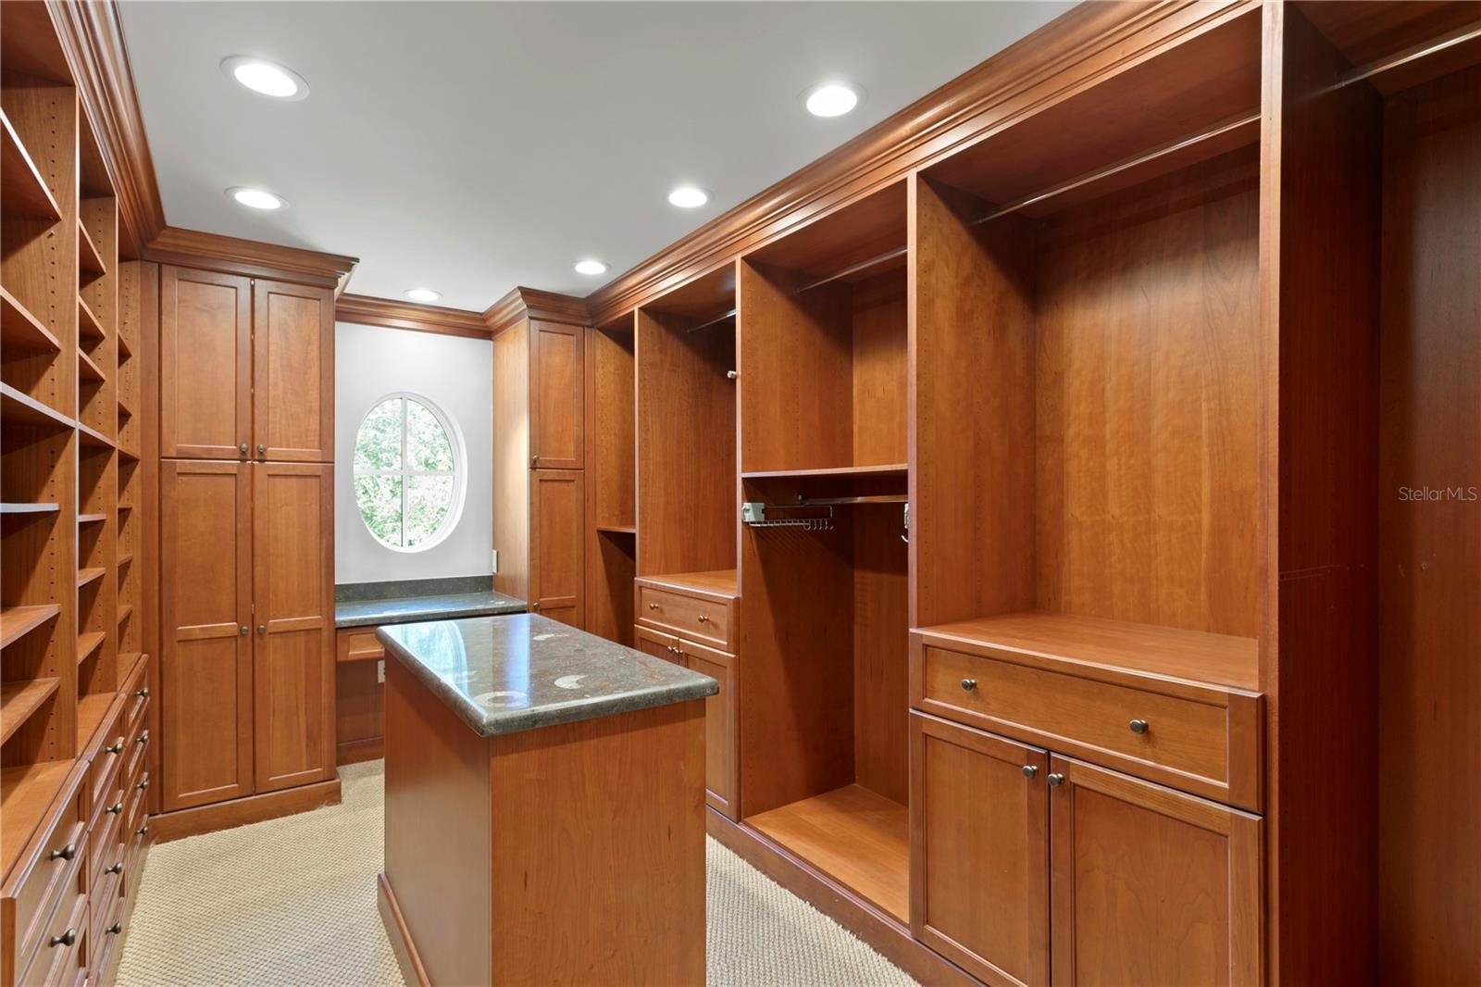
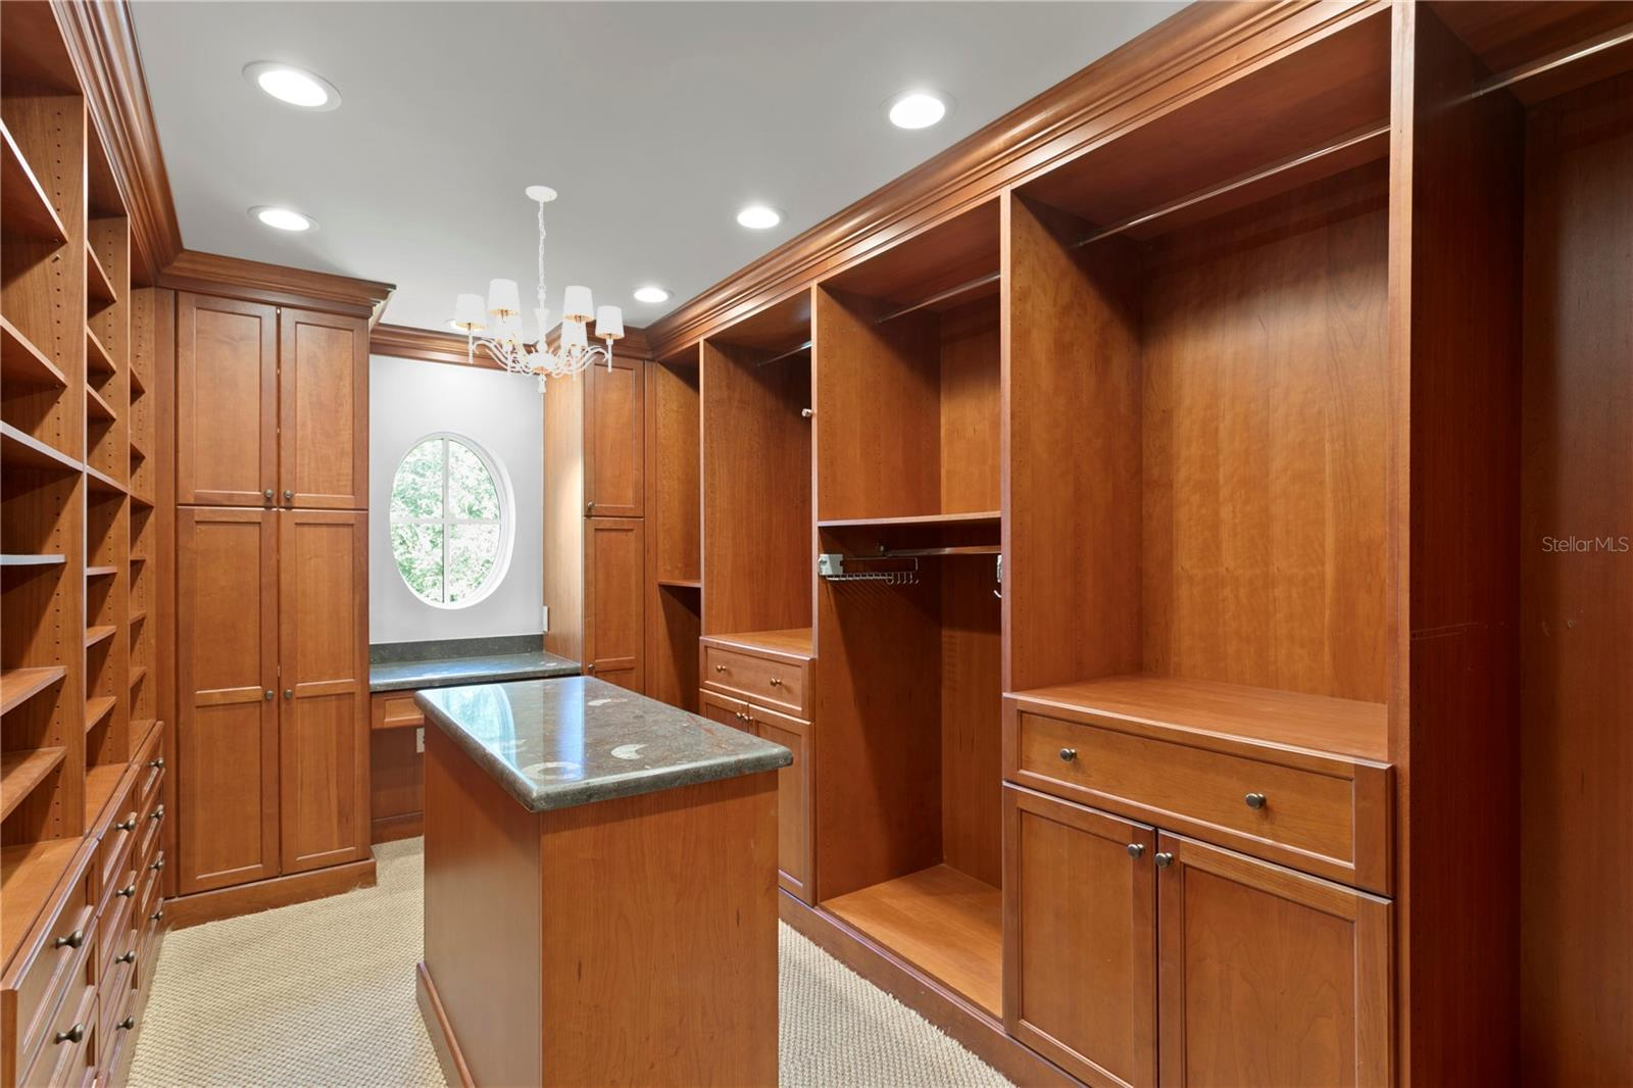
+ chandelier [454,185,624,393]
